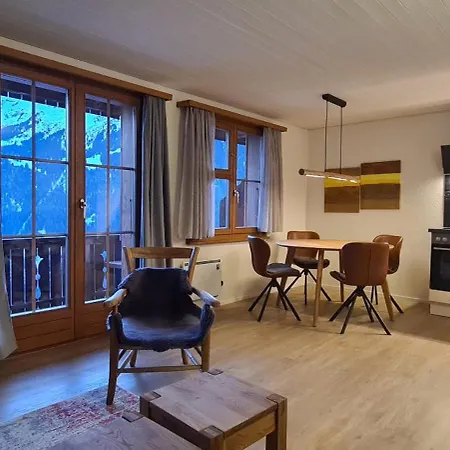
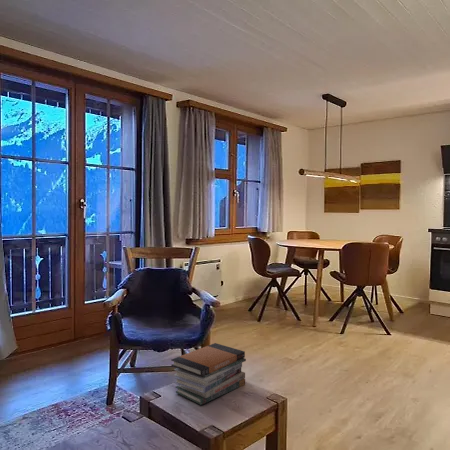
+ book stack [170,342,247,406]
